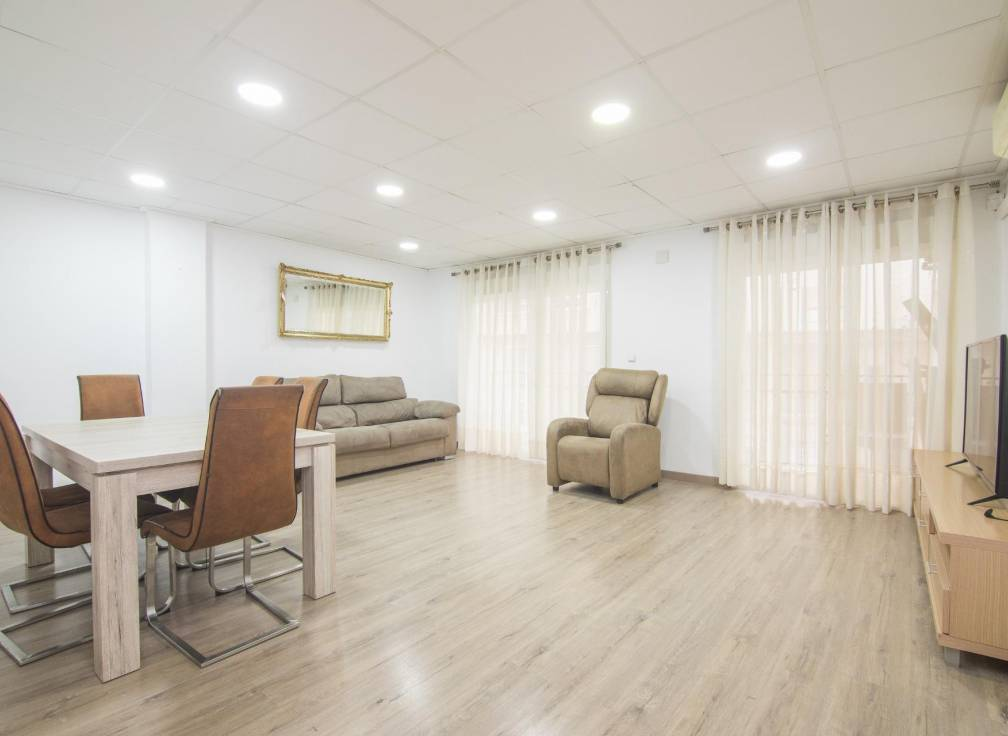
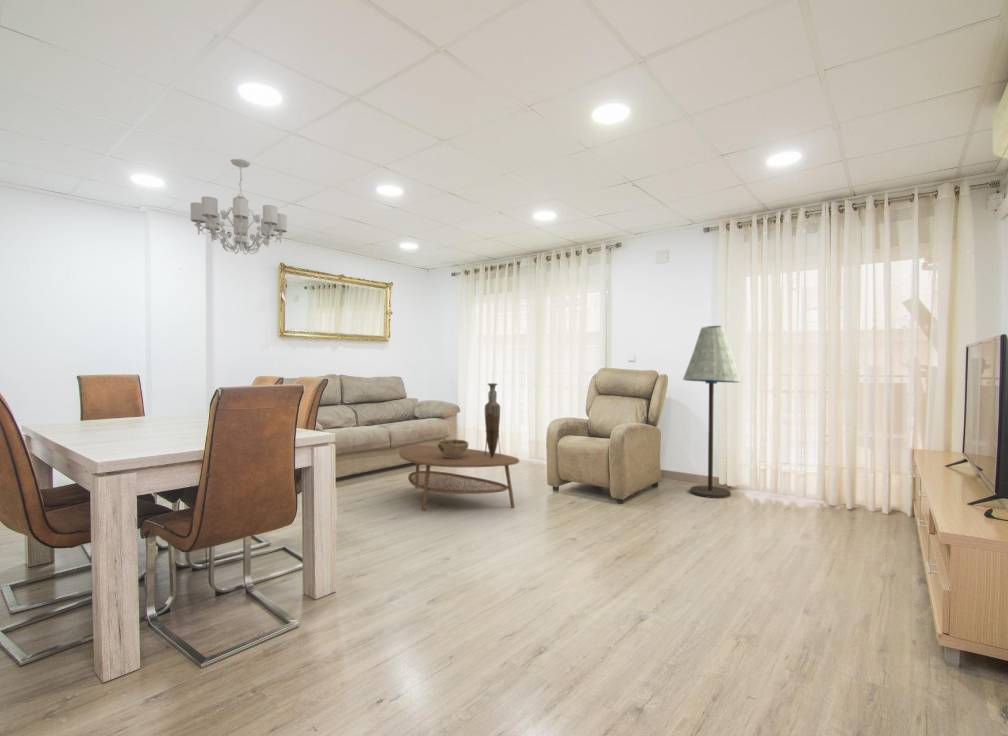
+ coffee table [398,444,520,511]
+ vase [484,382,502,458]
+ floor lamp [682,325,742,499]
+ chandelier [190,158,288,256]
+ decorative bowl [437,439,469,458]
